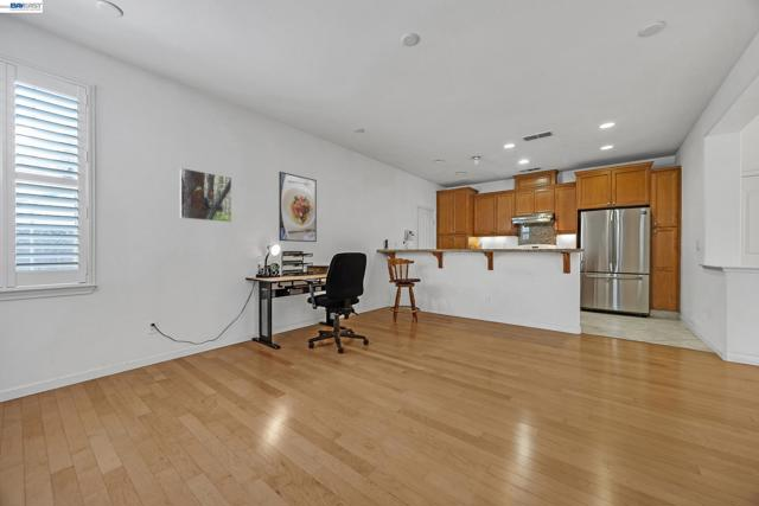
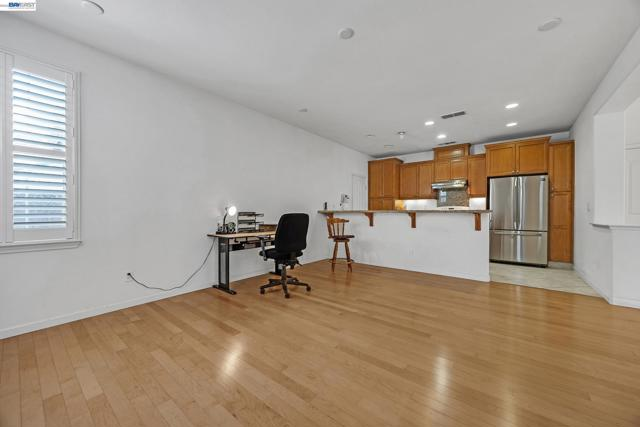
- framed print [179,167,232,223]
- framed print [278,171,318,243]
